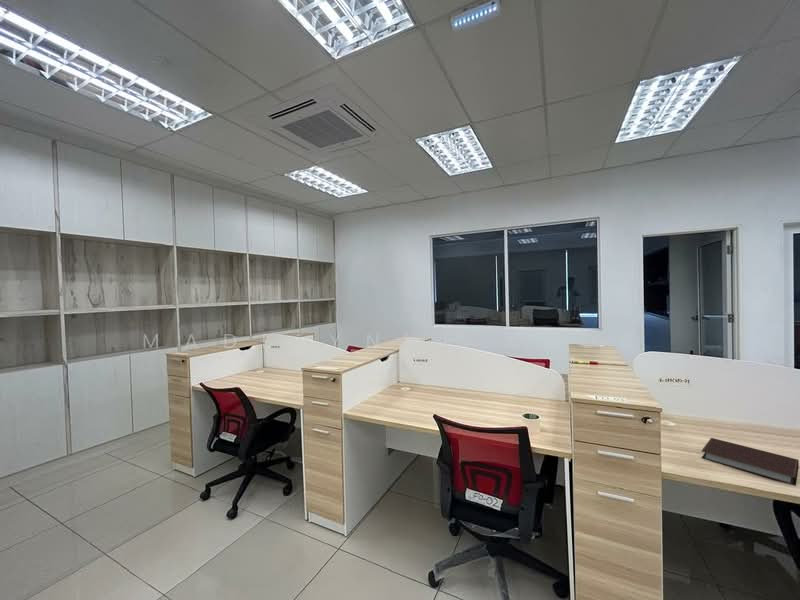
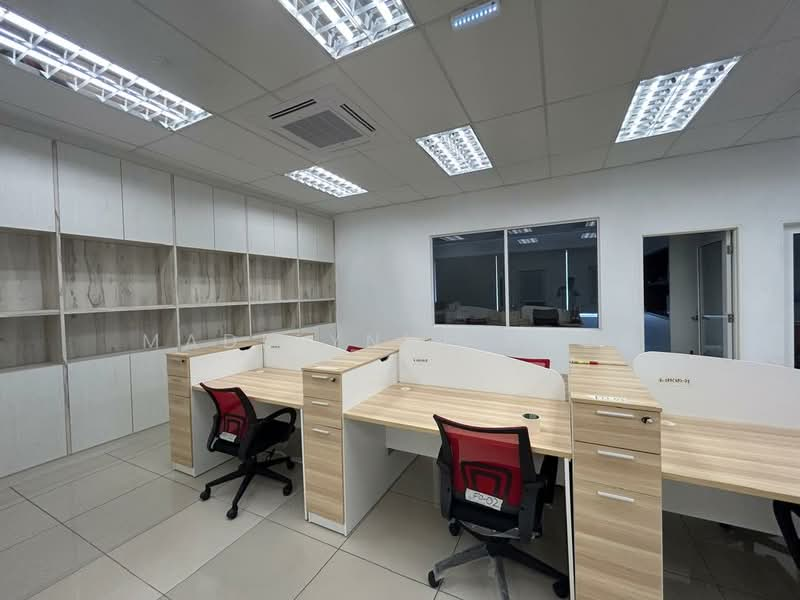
- notebook [701,437,800,487]
